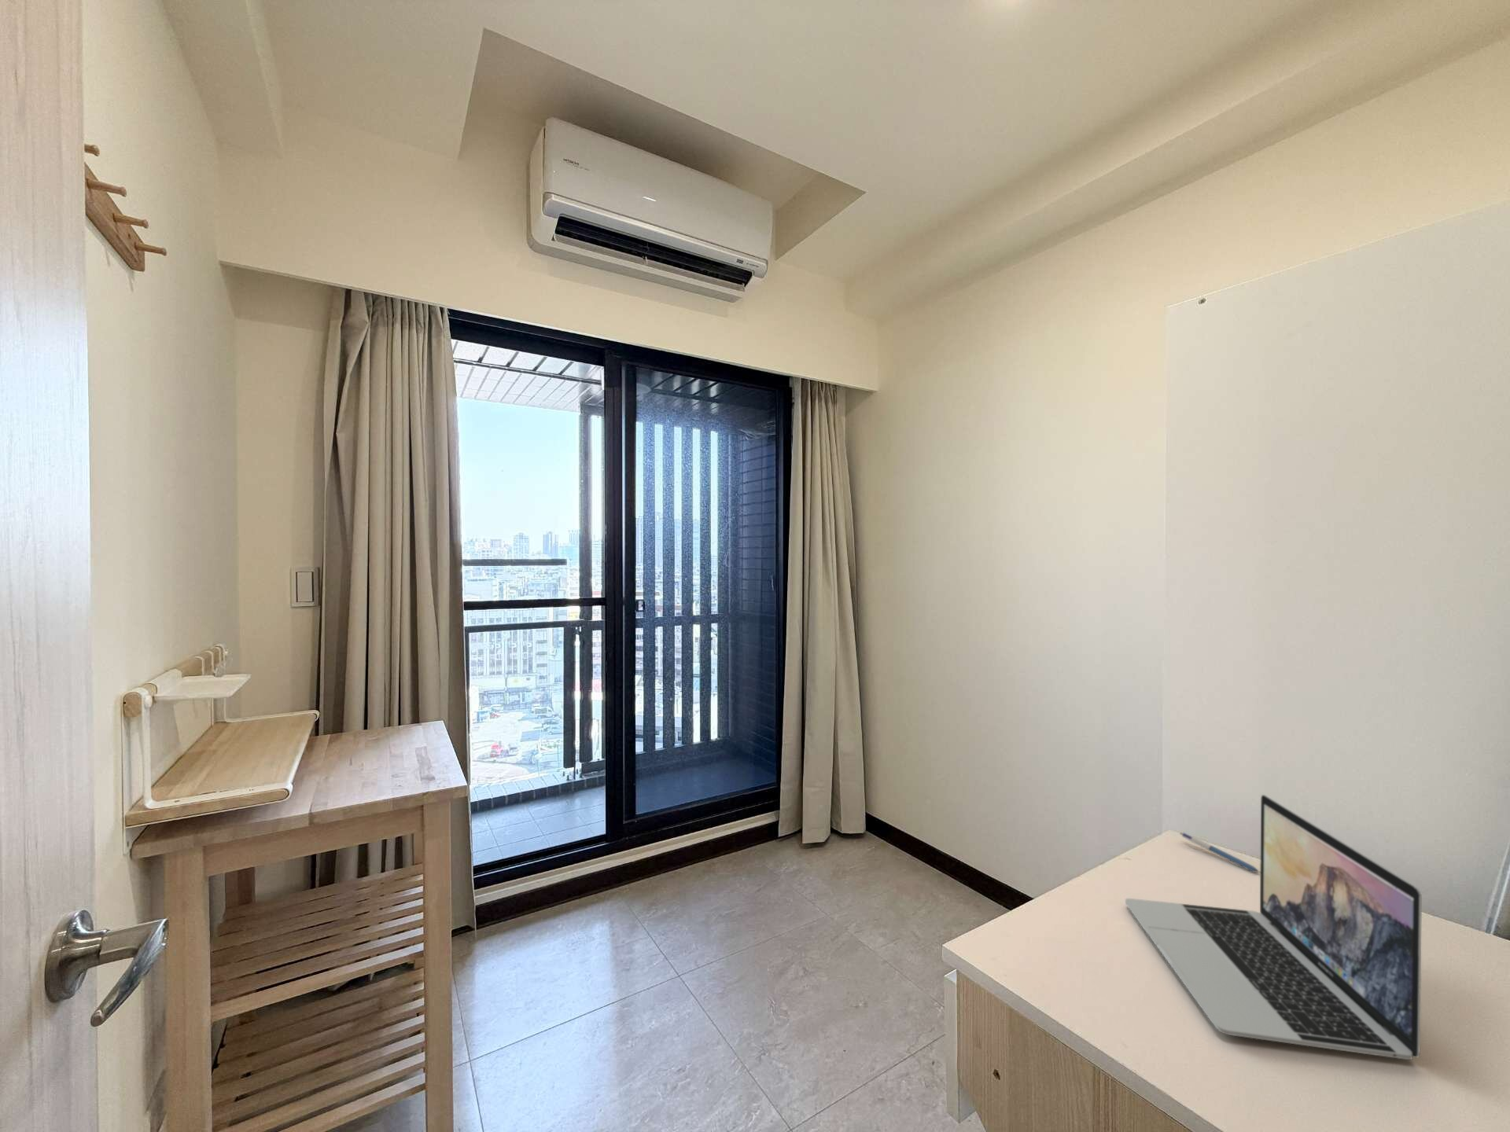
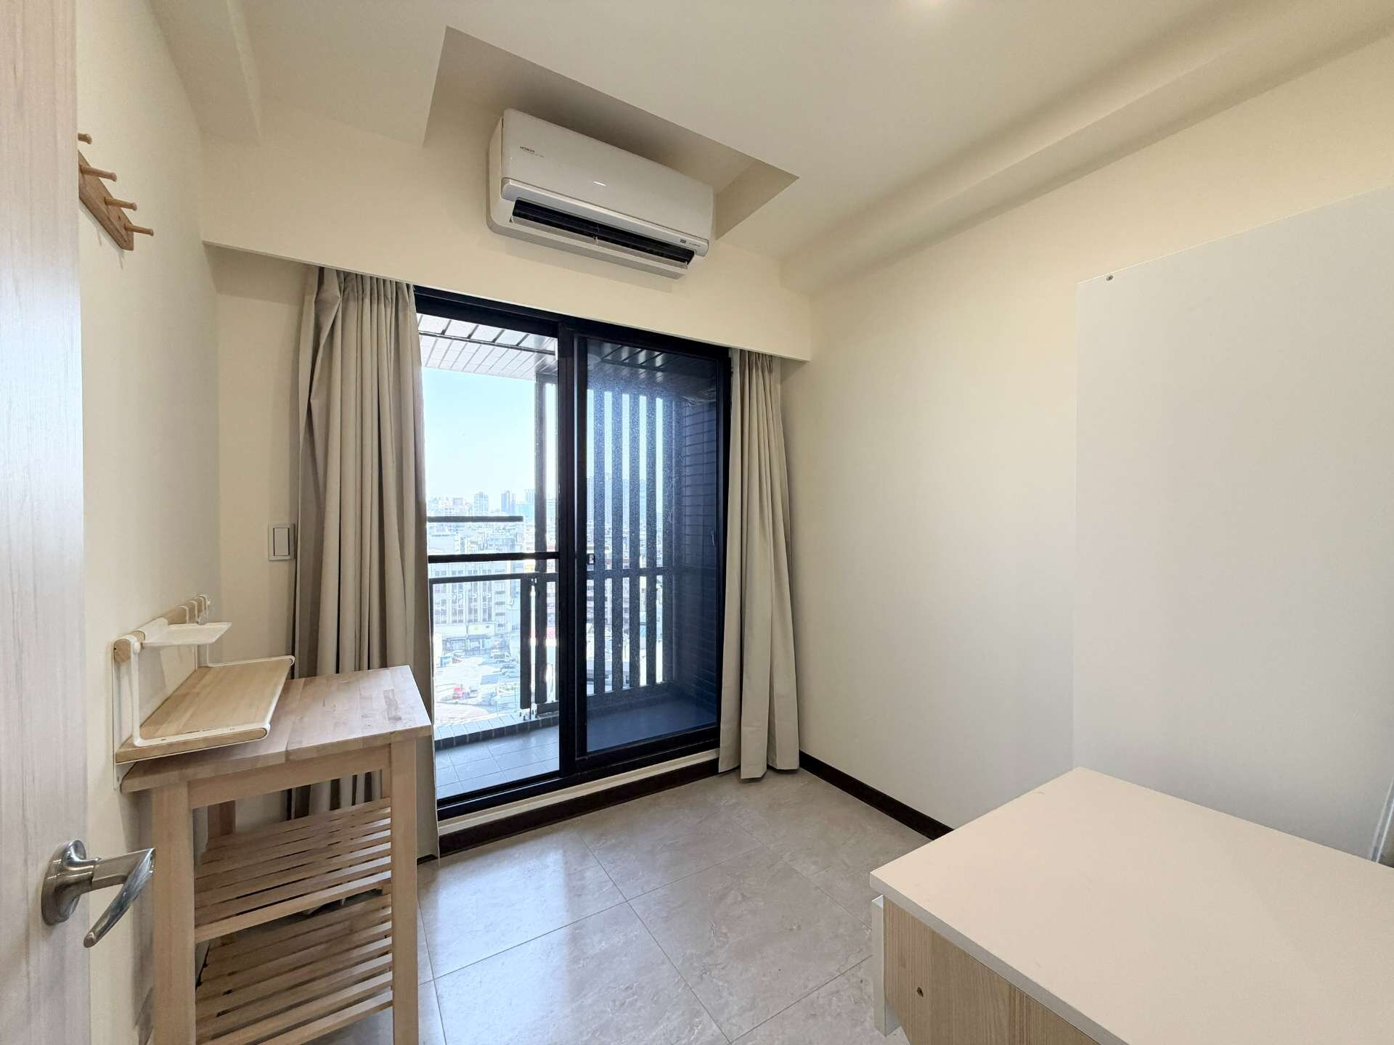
- pen [1179,831,1260,873]
- laptop [1125,794,1423,1061]
